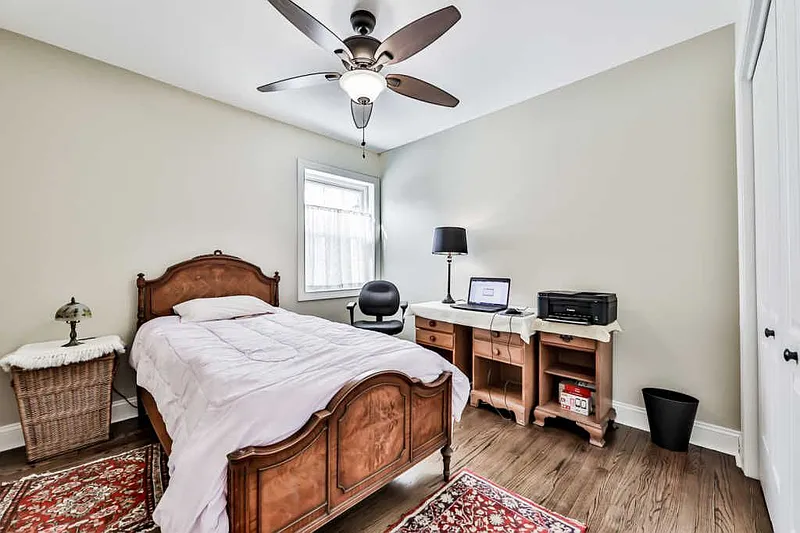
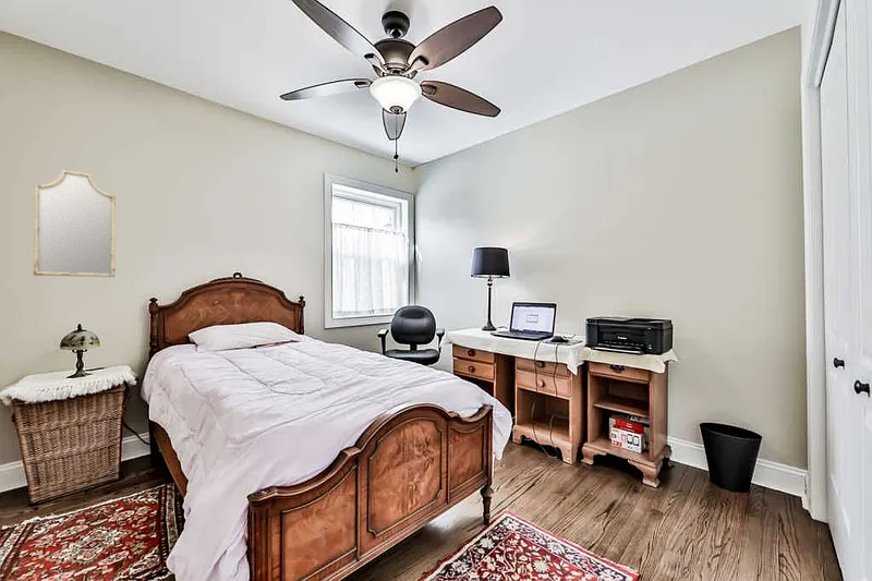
+ home mirror [33,168,117,278]
